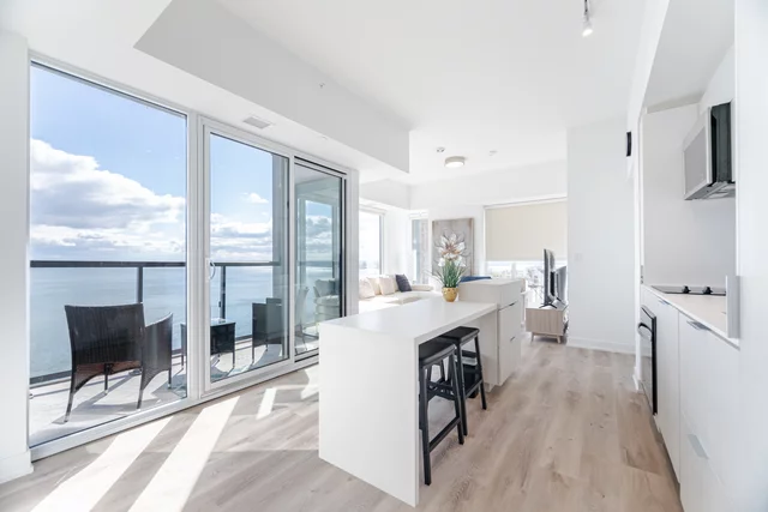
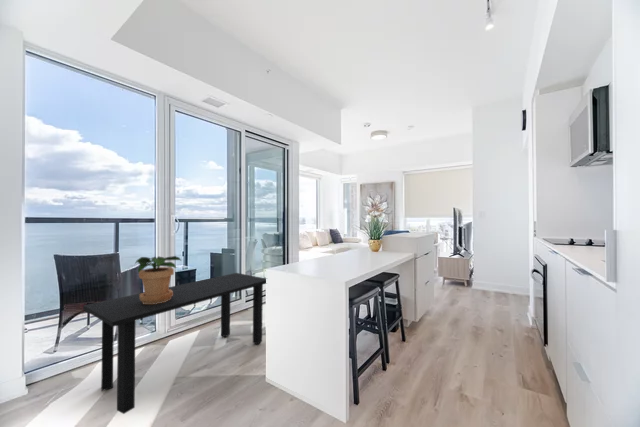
+ potted plant [135,255,183,304]
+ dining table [82,272,267,415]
